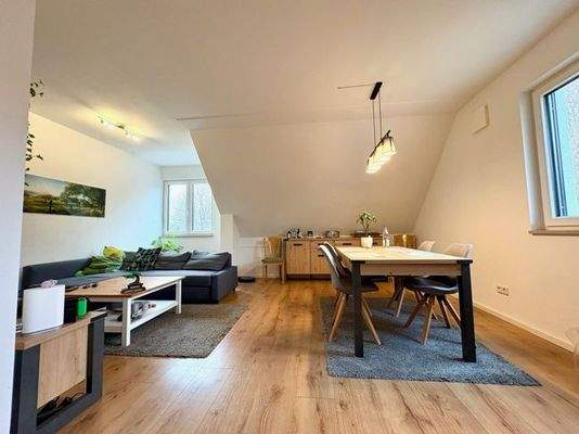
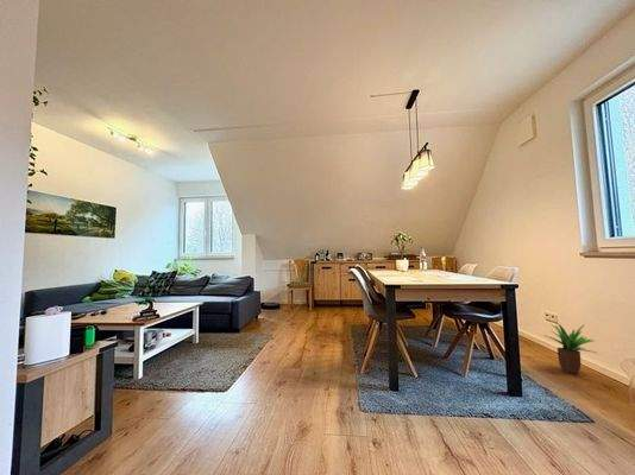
+ potted plant [542,322,597,375]
